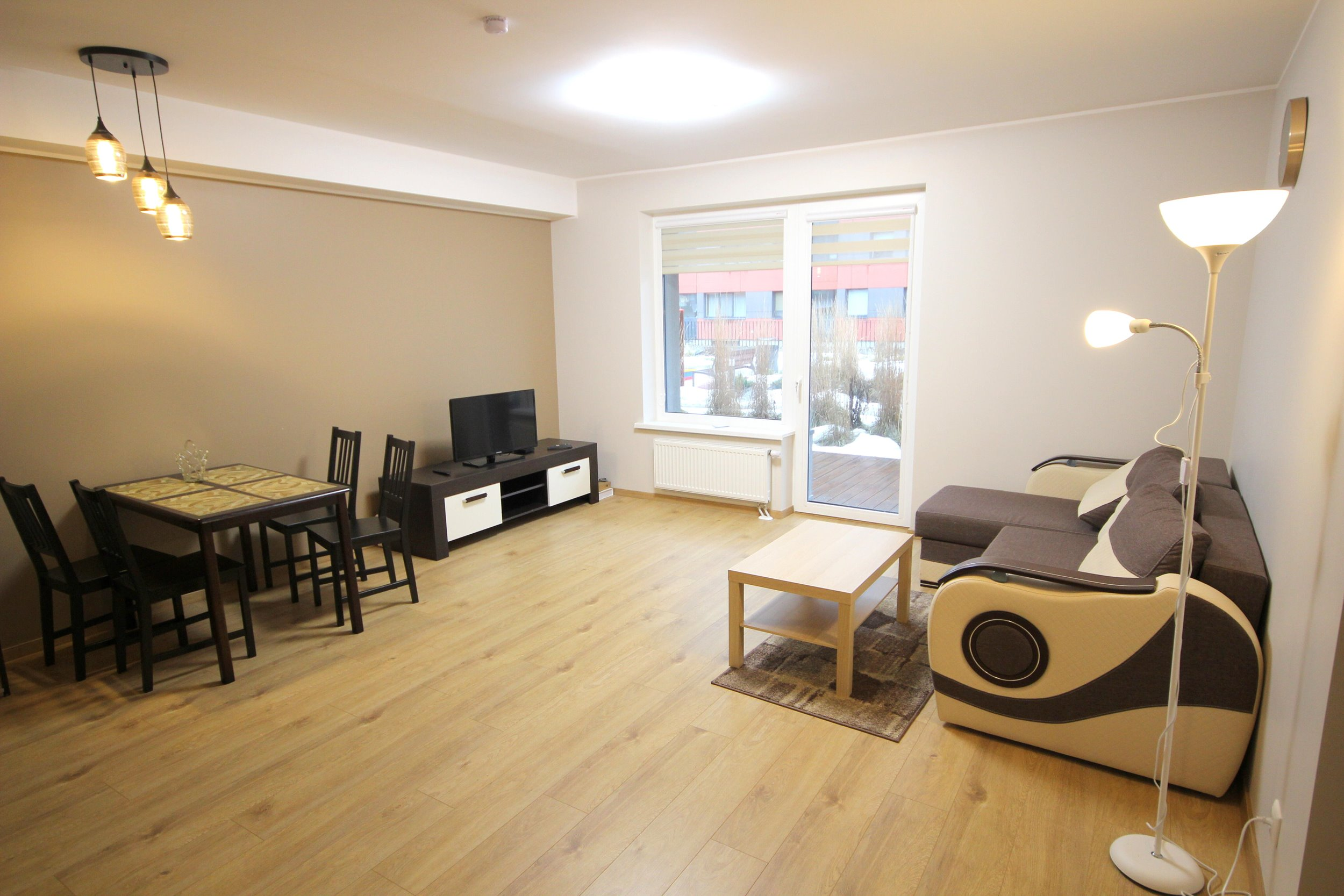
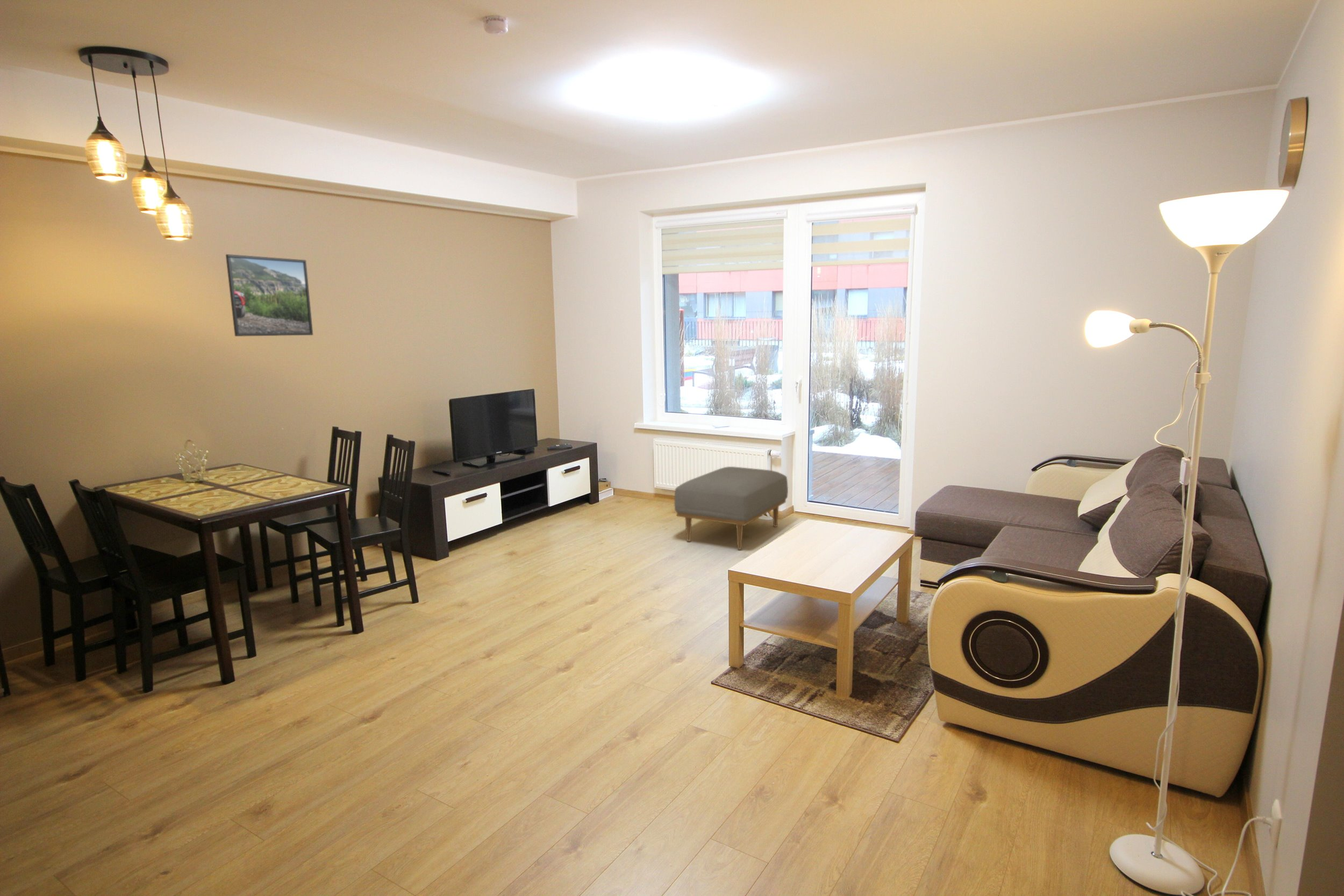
+ ottoman [674,466,789,550]
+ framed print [225,254,313,337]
